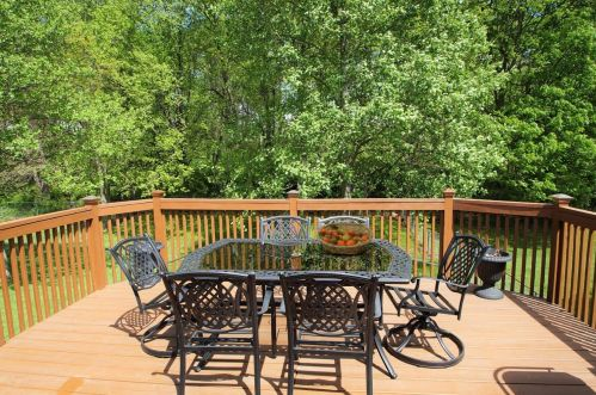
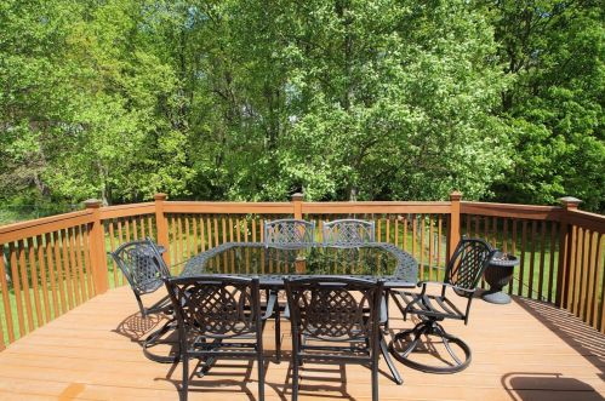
- fruit basket [315,222,375,255]
